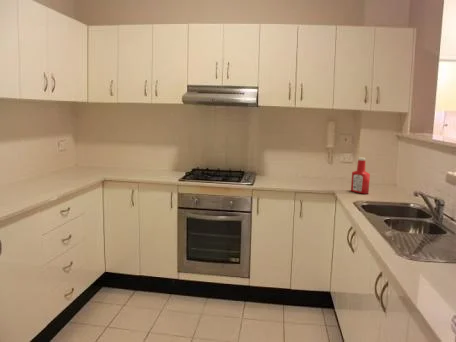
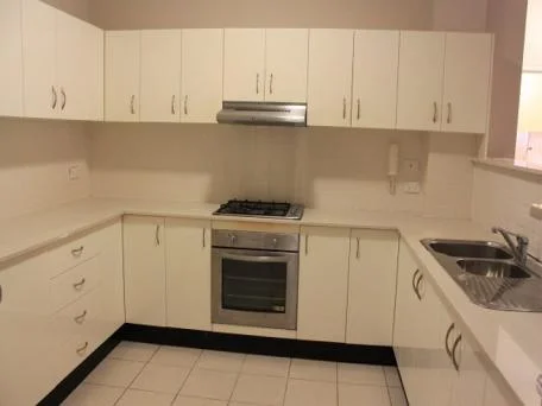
- soap bottle [350,157,371,195]
